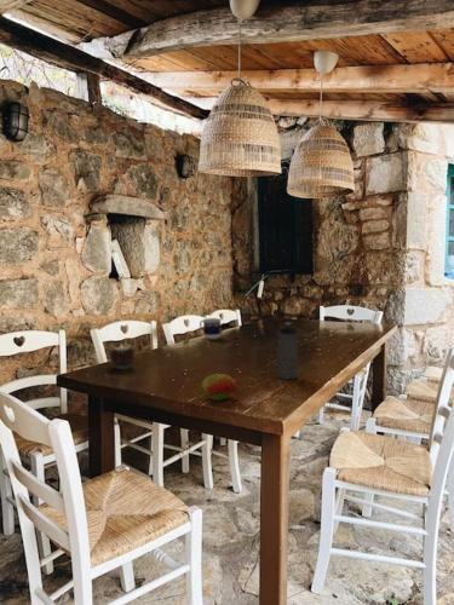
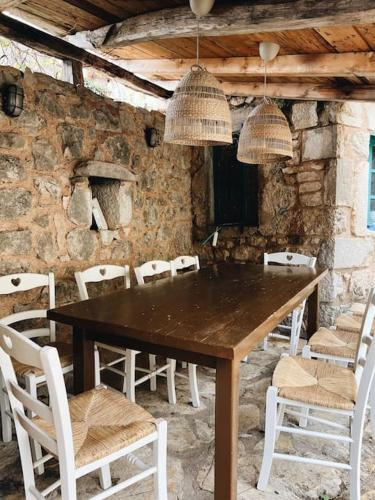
- candle [108,342,137,370]
- water bottle [276,322,299,381]
- cup [199,317,223,340]
- fruit [201,373,239,402]
